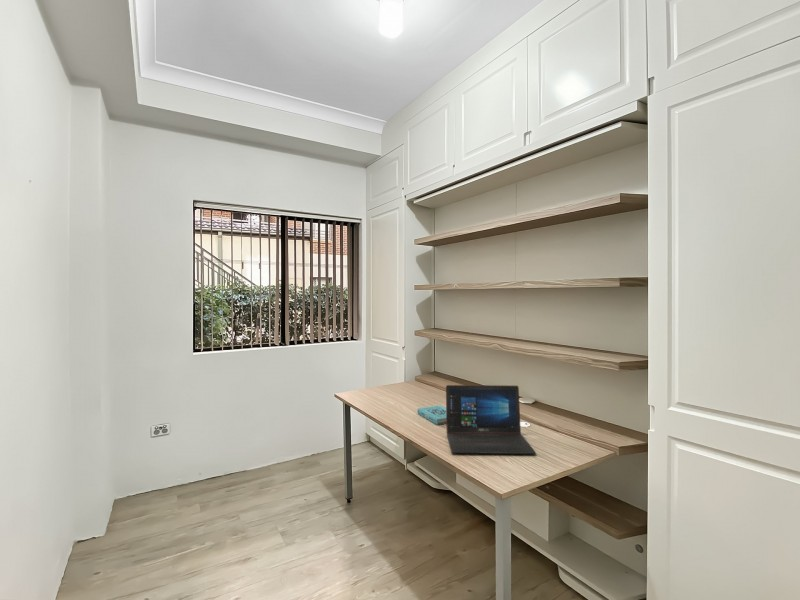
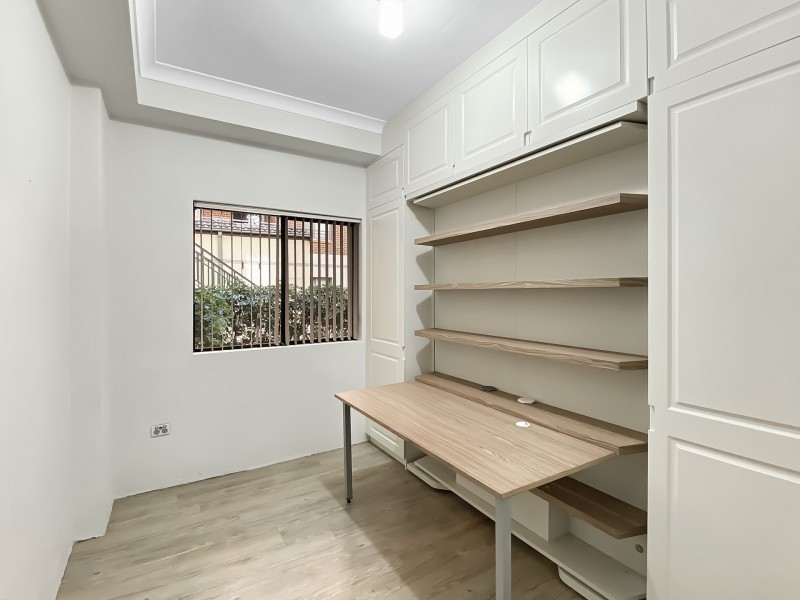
- book [416,404,446,426]
- laptop [445,384,537,455]
